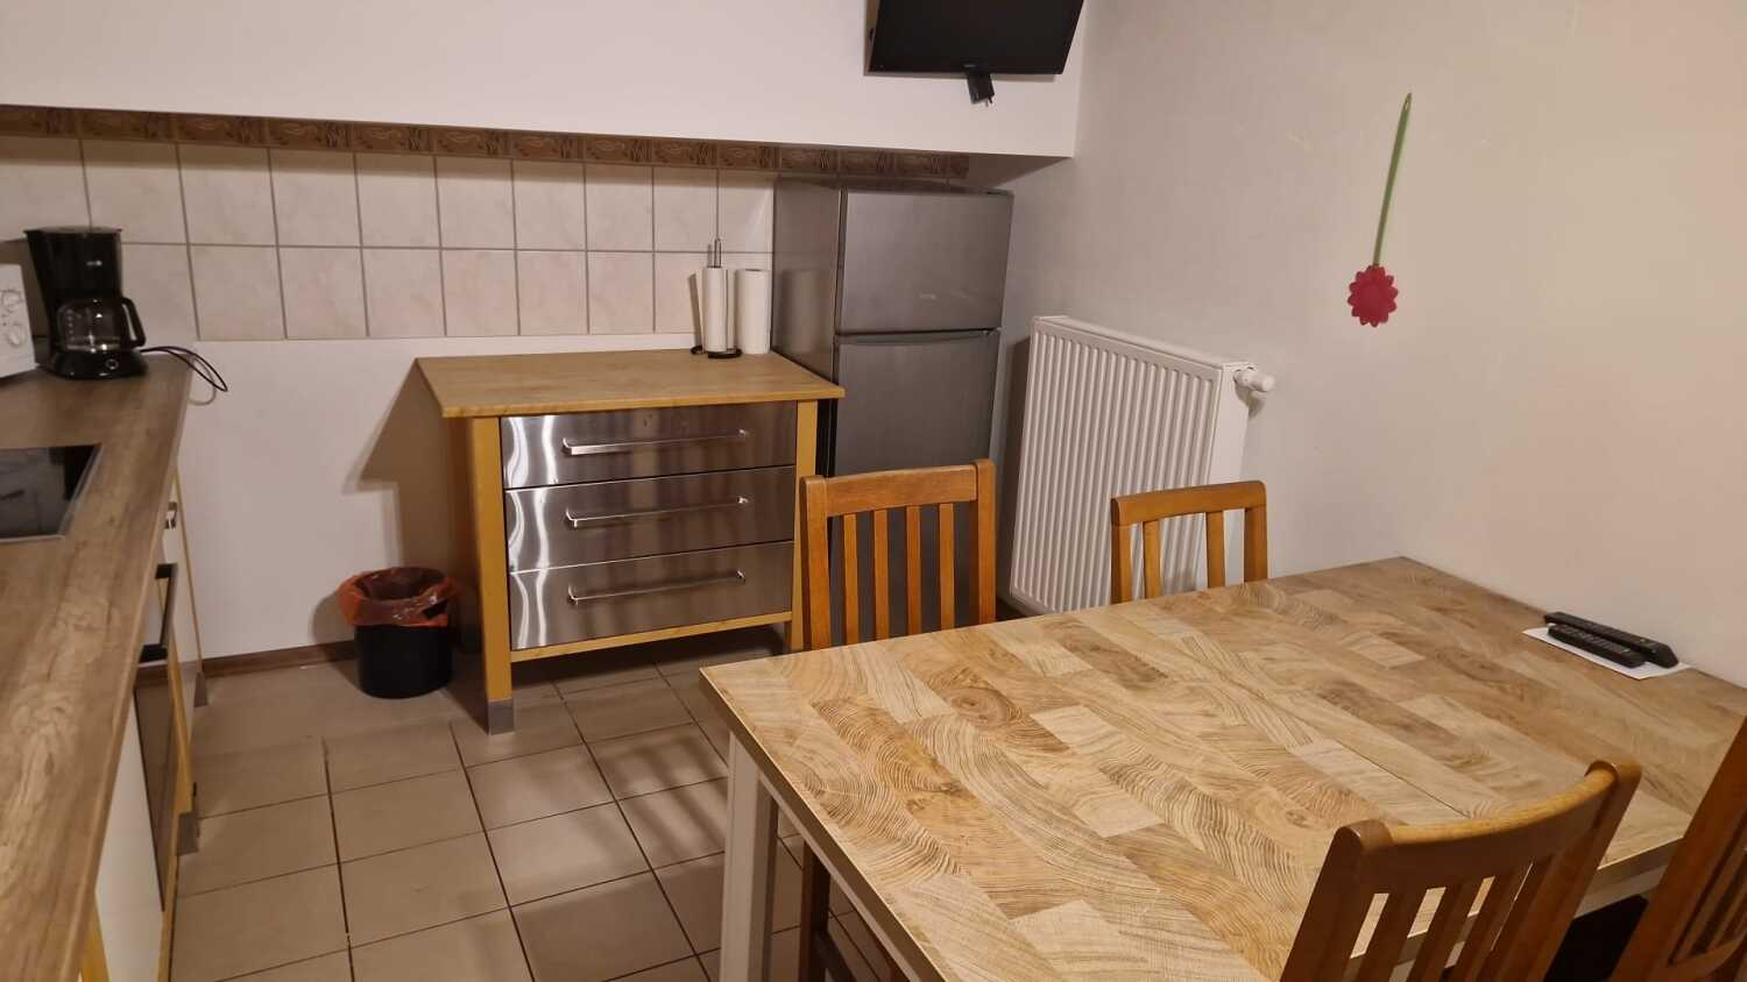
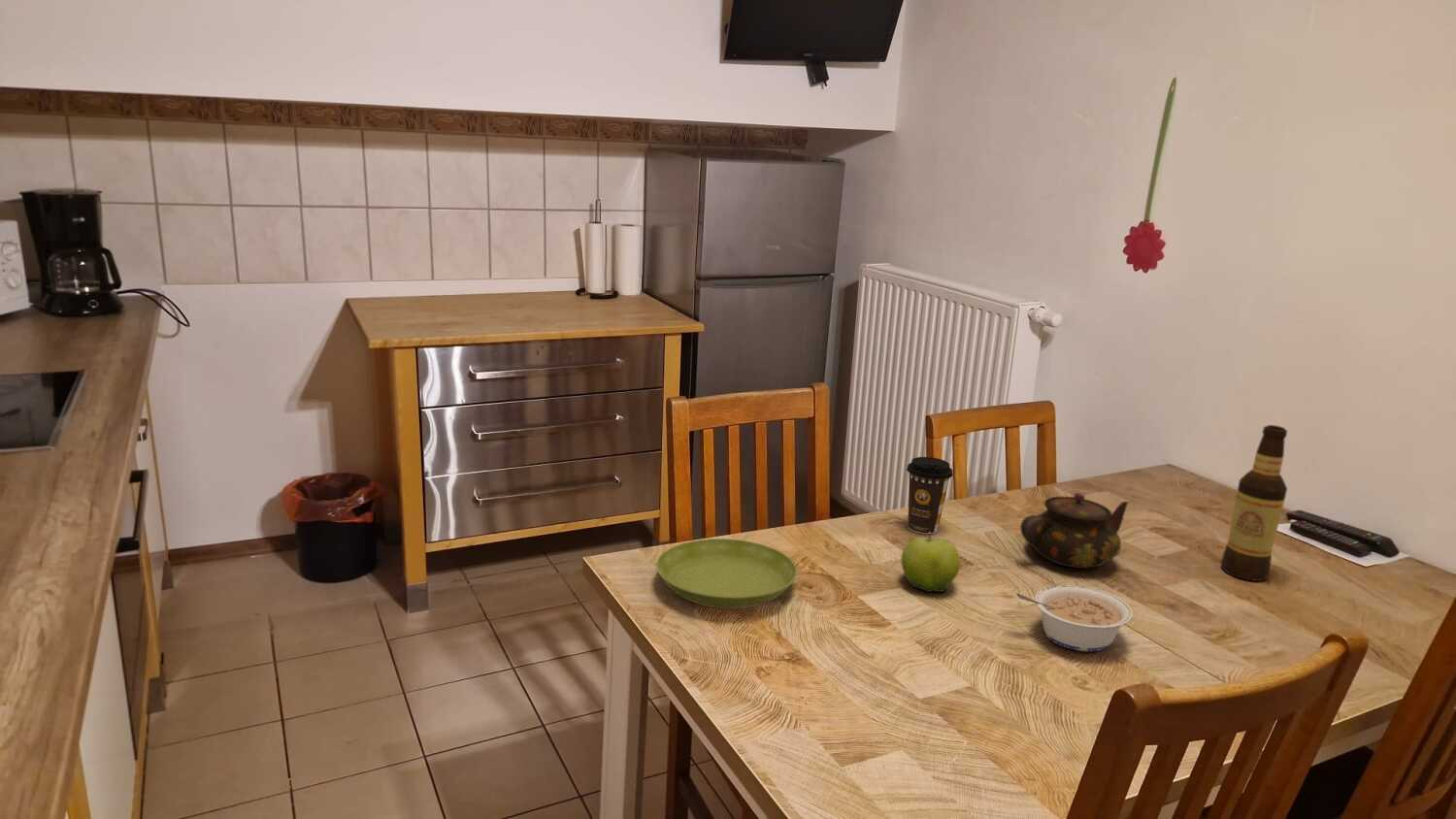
+ legume [1015,584,1134,653]
+ saucer [655,538,798,609]
+ fruit [901,532,961,593]
+ bottle [1220,424,1288,581]
+ coffee cup [906,456,954,535]
+ teapot [1020,491,1130,570]
